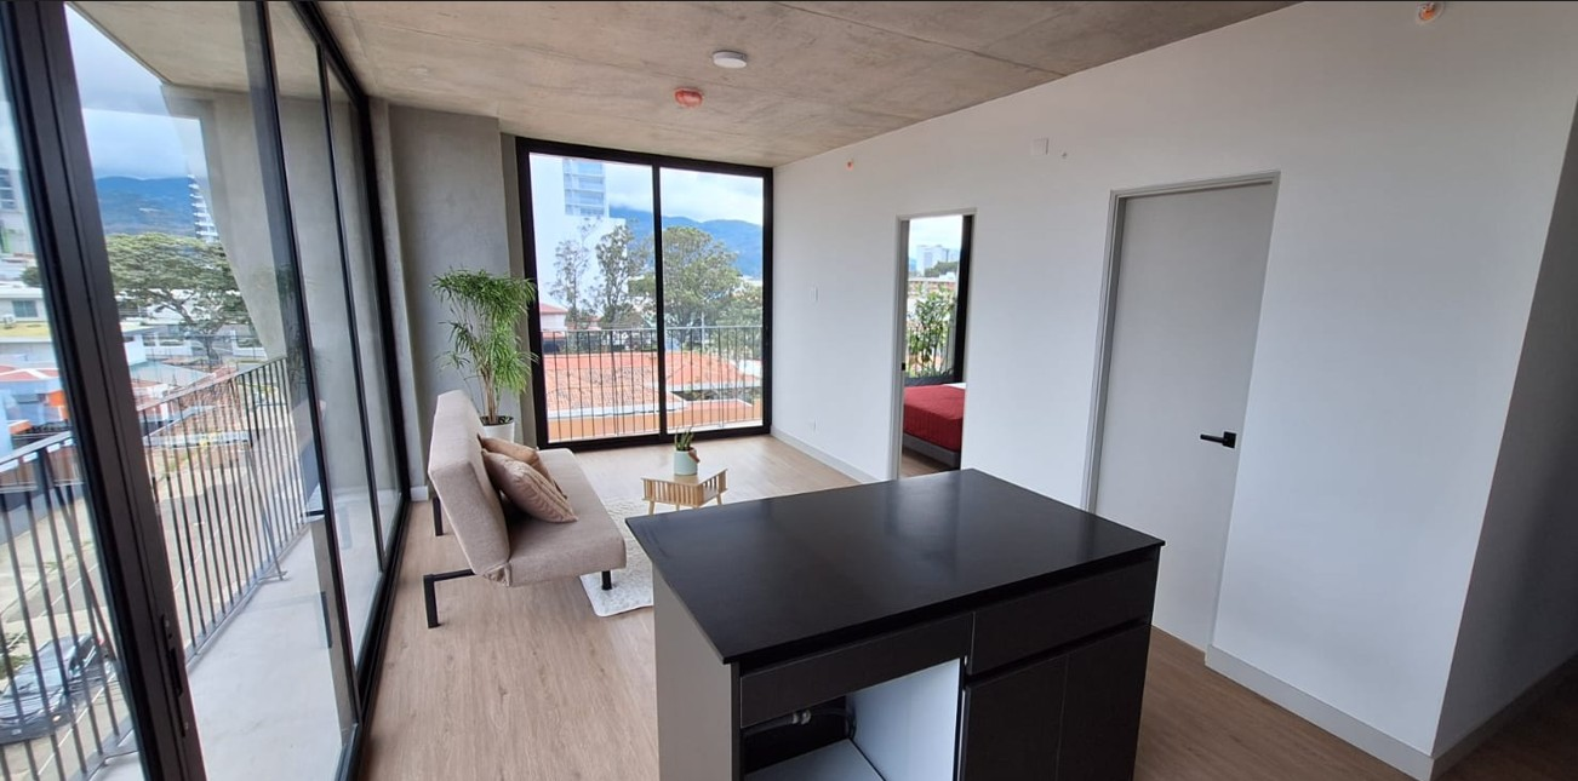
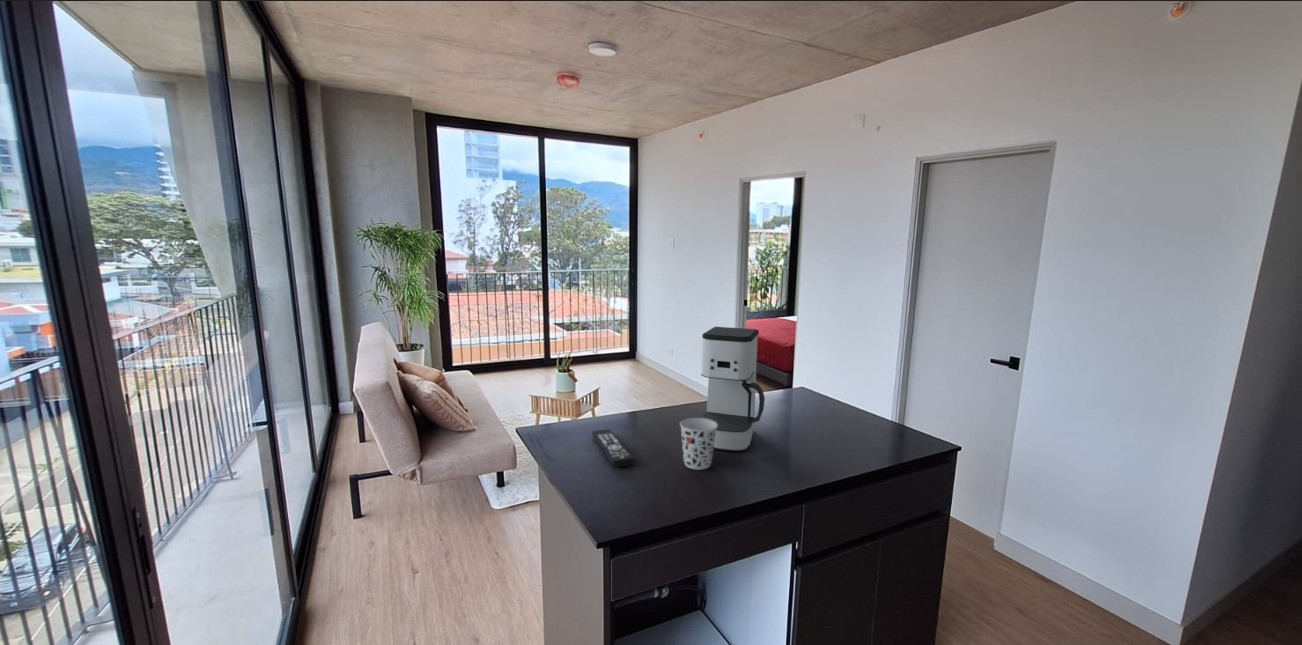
+ cup [679,417,718,471]
+ coffee maker [699,326,766,453]
+ remote control [591,428,635,468]
